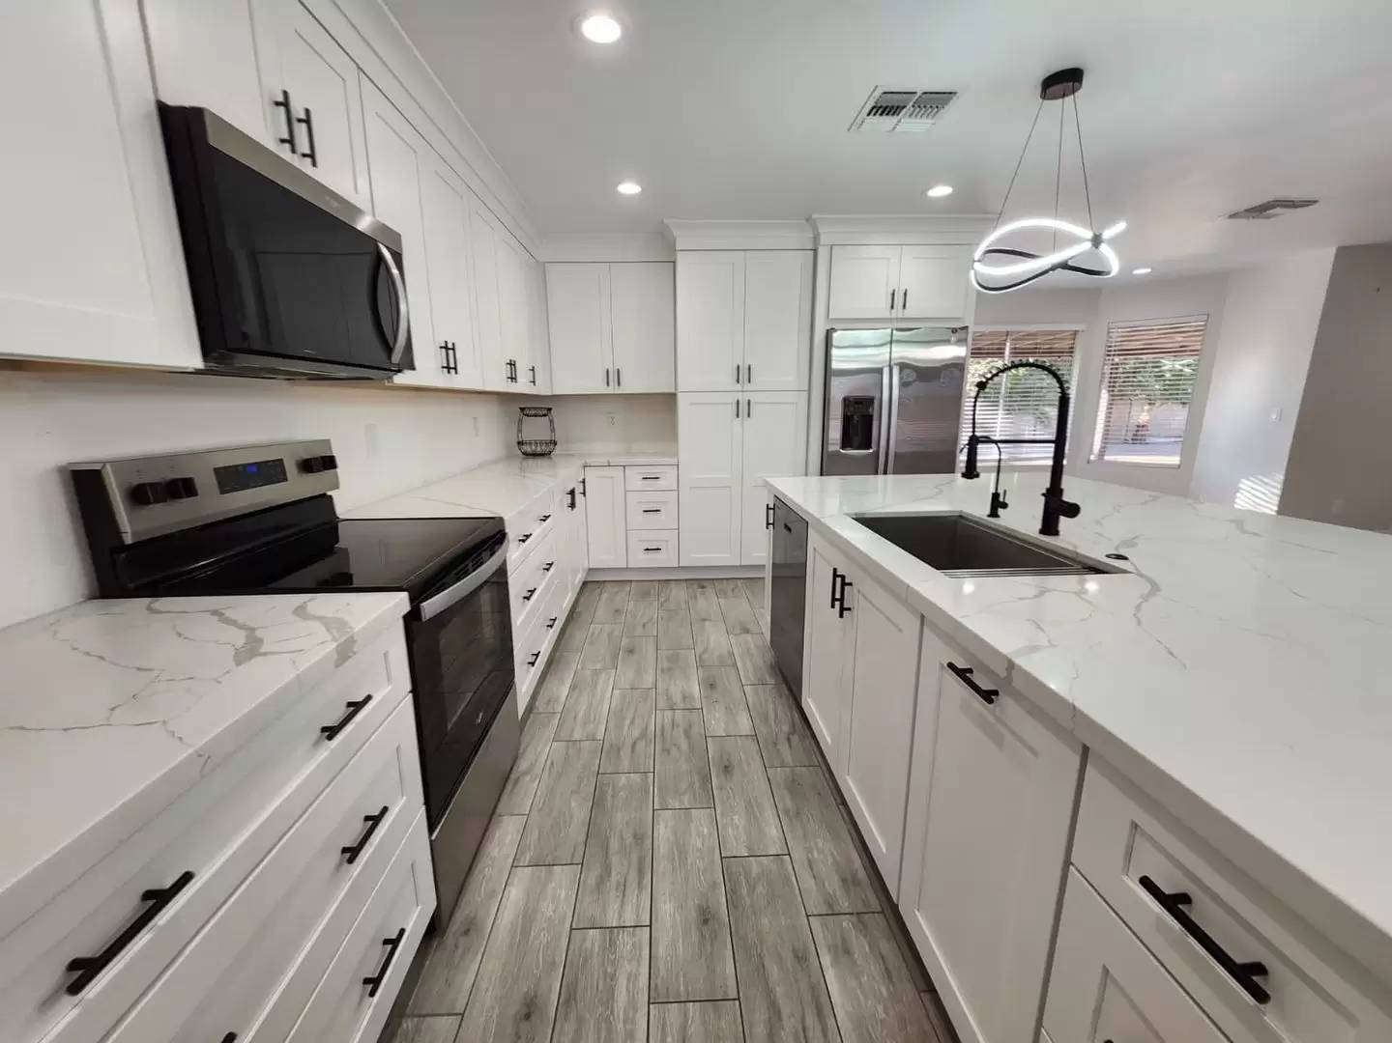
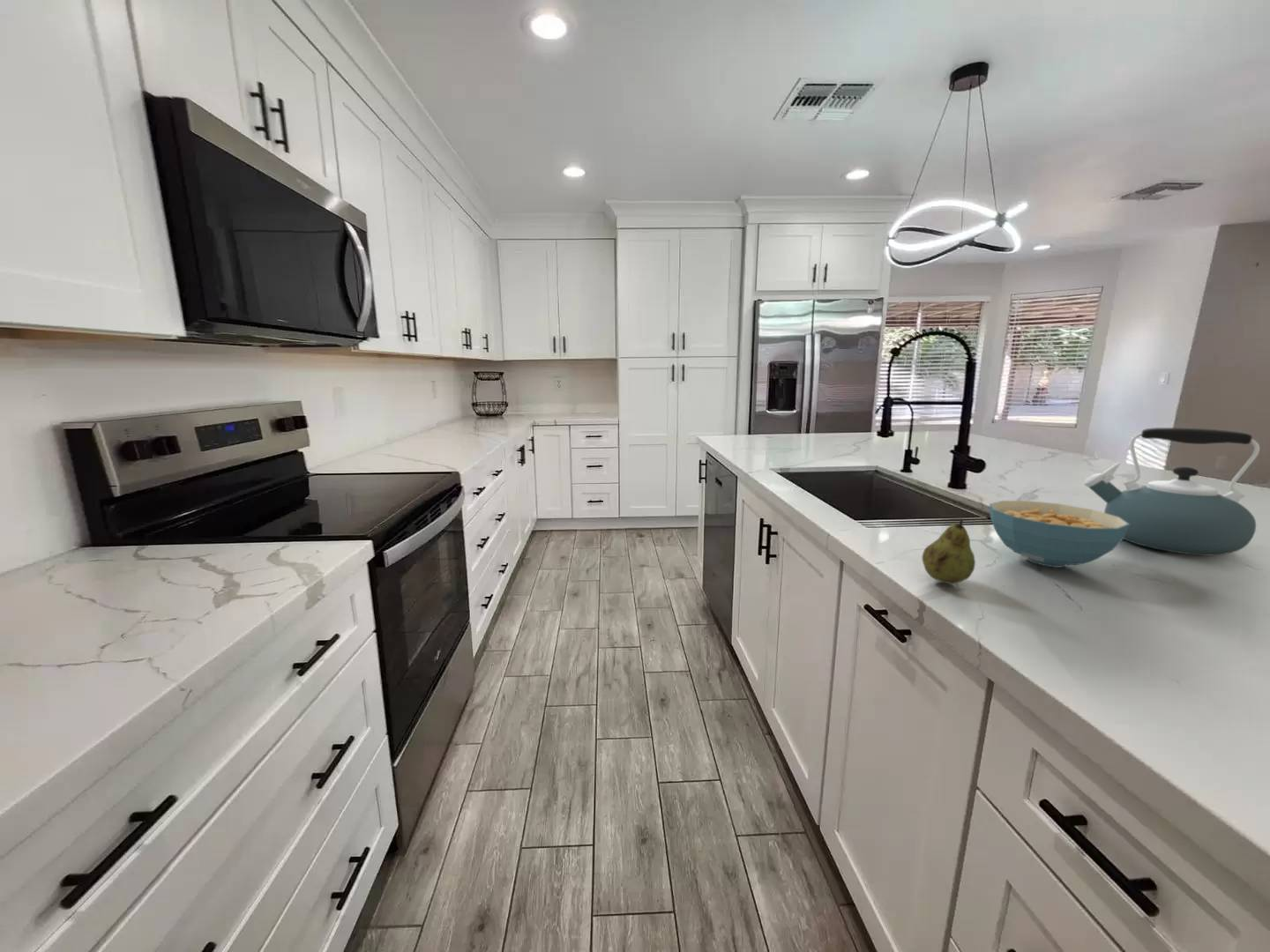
+ fruit [921,518,976,584]
+ kettle [1083,427,1261,556]
+ cereal bowl [989,500,1130,569]
